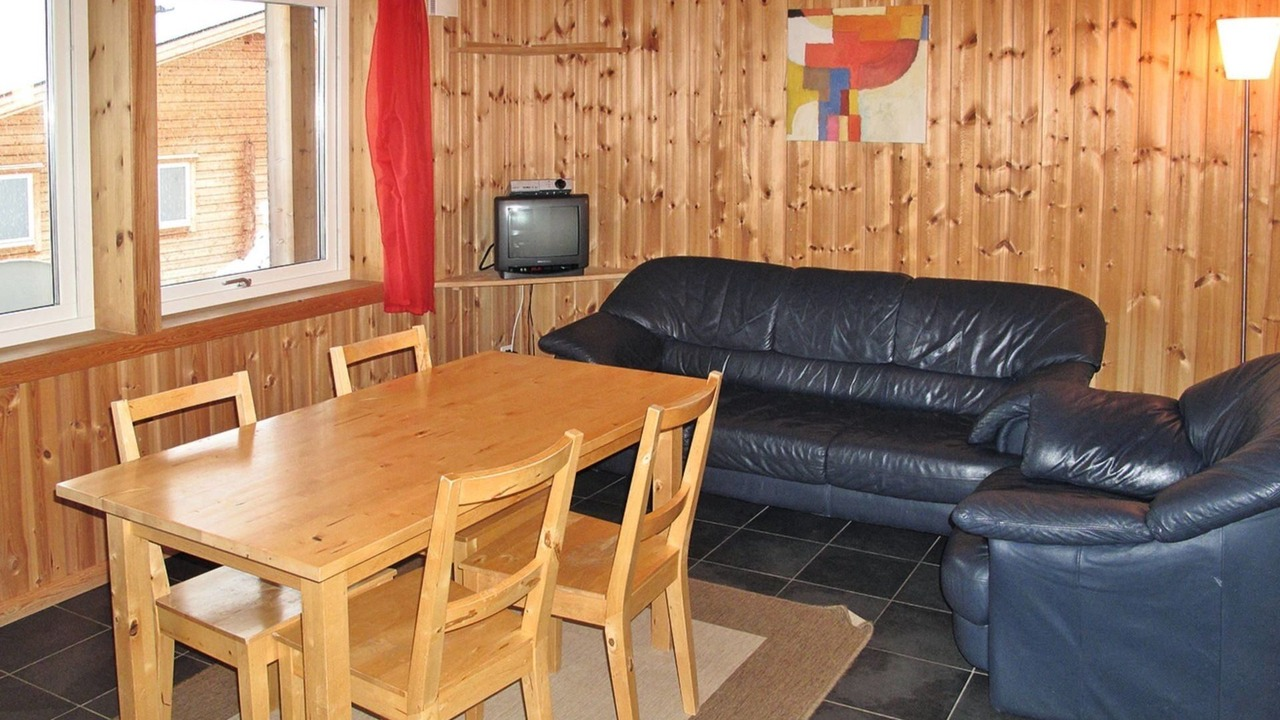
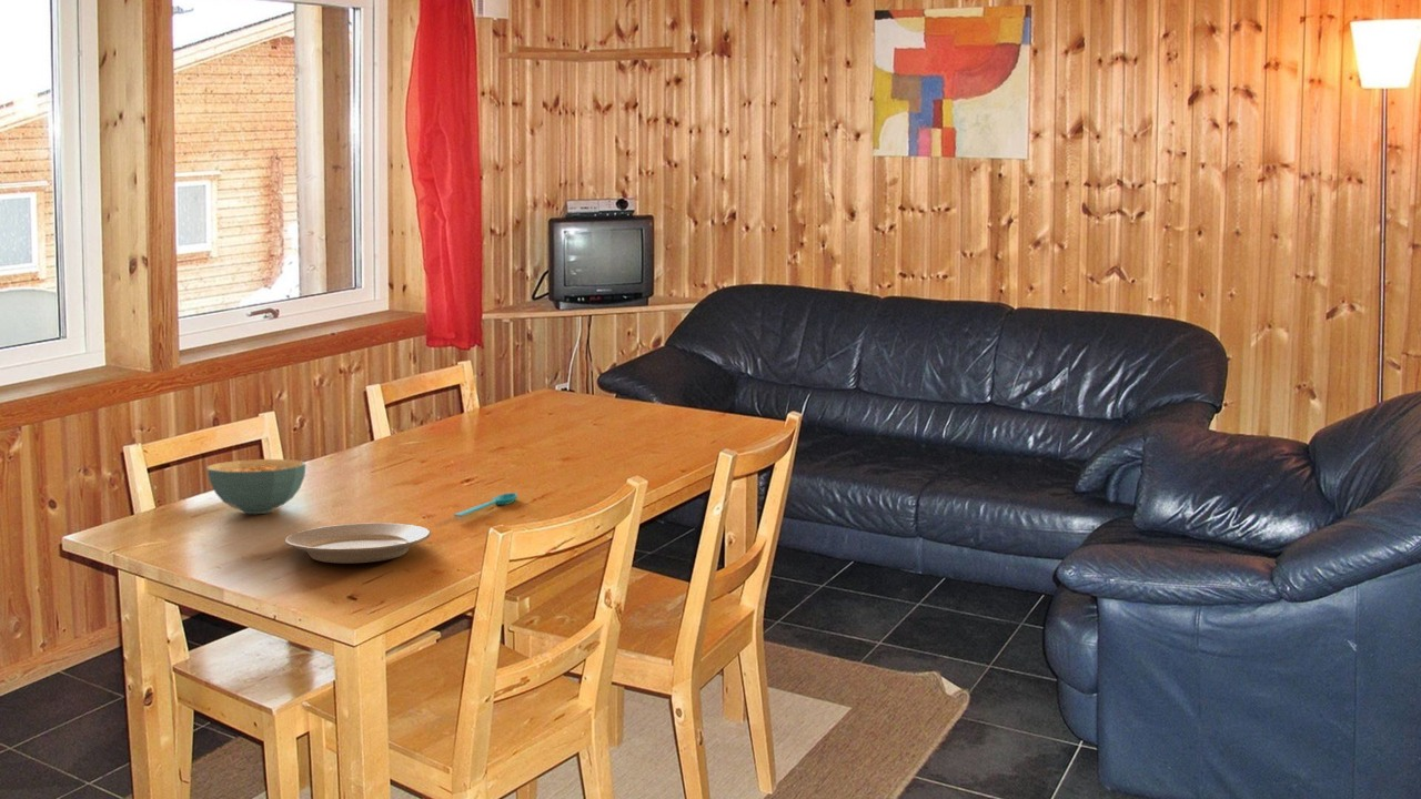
+ cereal bowl [205,458,308,515]
+ plate [284,522,432,564]
+ spoon [453,492,518,518]
